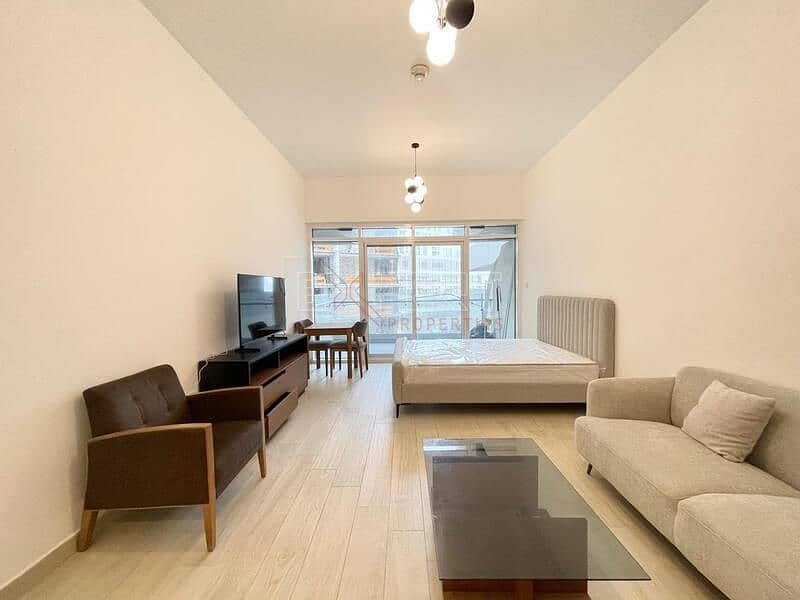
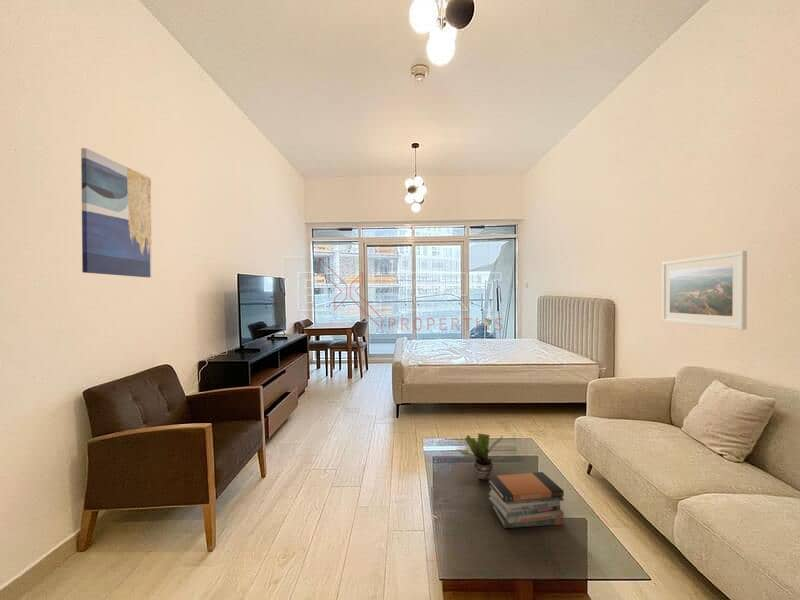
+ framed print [661,250,748,331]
+ book stack [487,471,565,529]
+ potted plant [457,432,507,481]
+ wall art [80,147,153,278]
